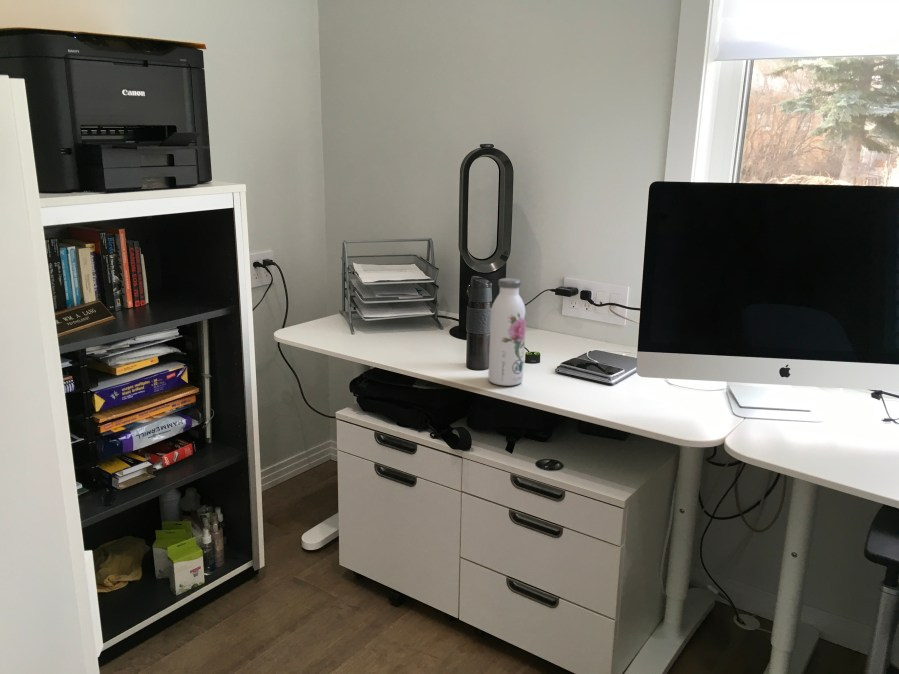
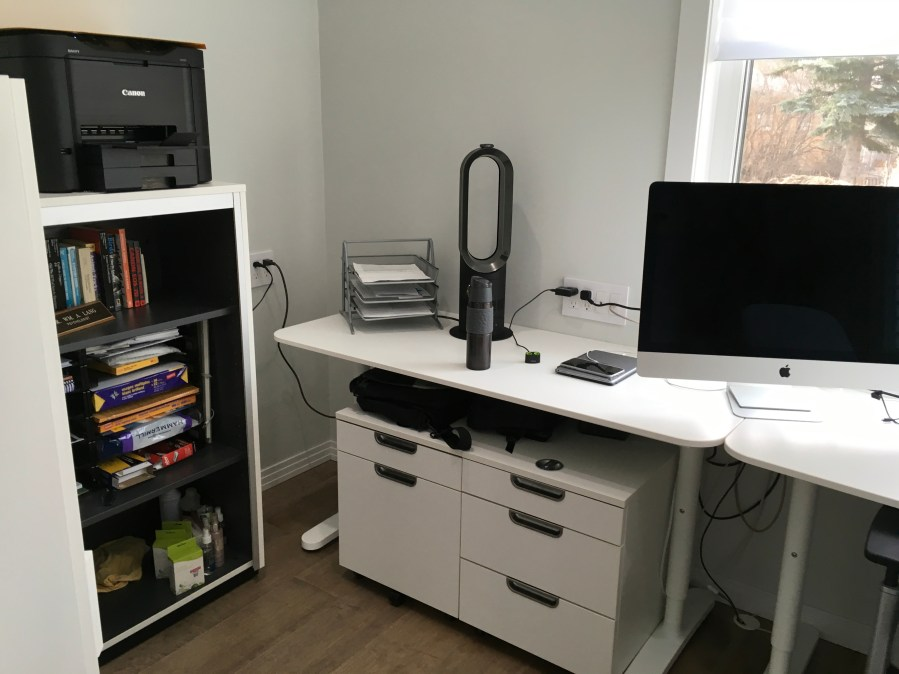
- water bottle [488,277,527,387]
